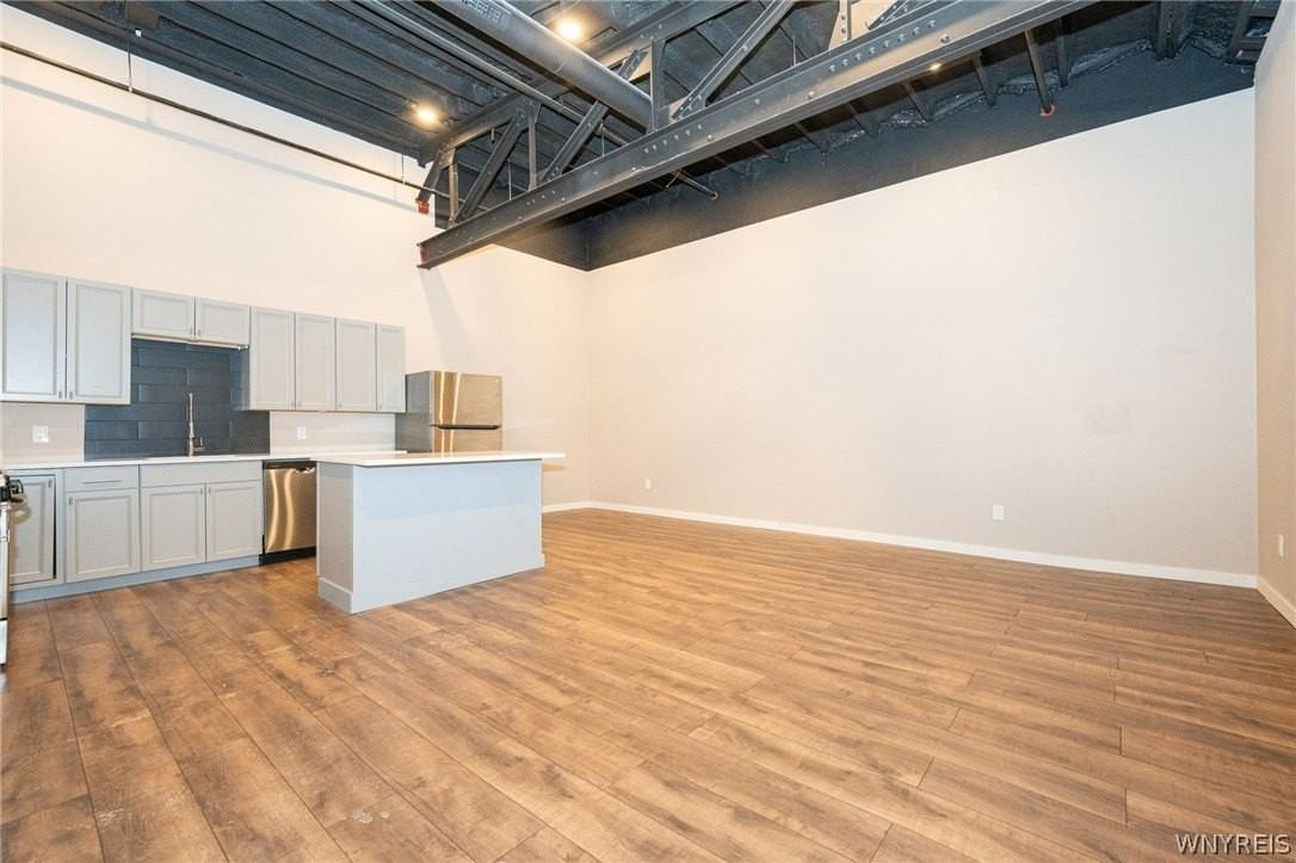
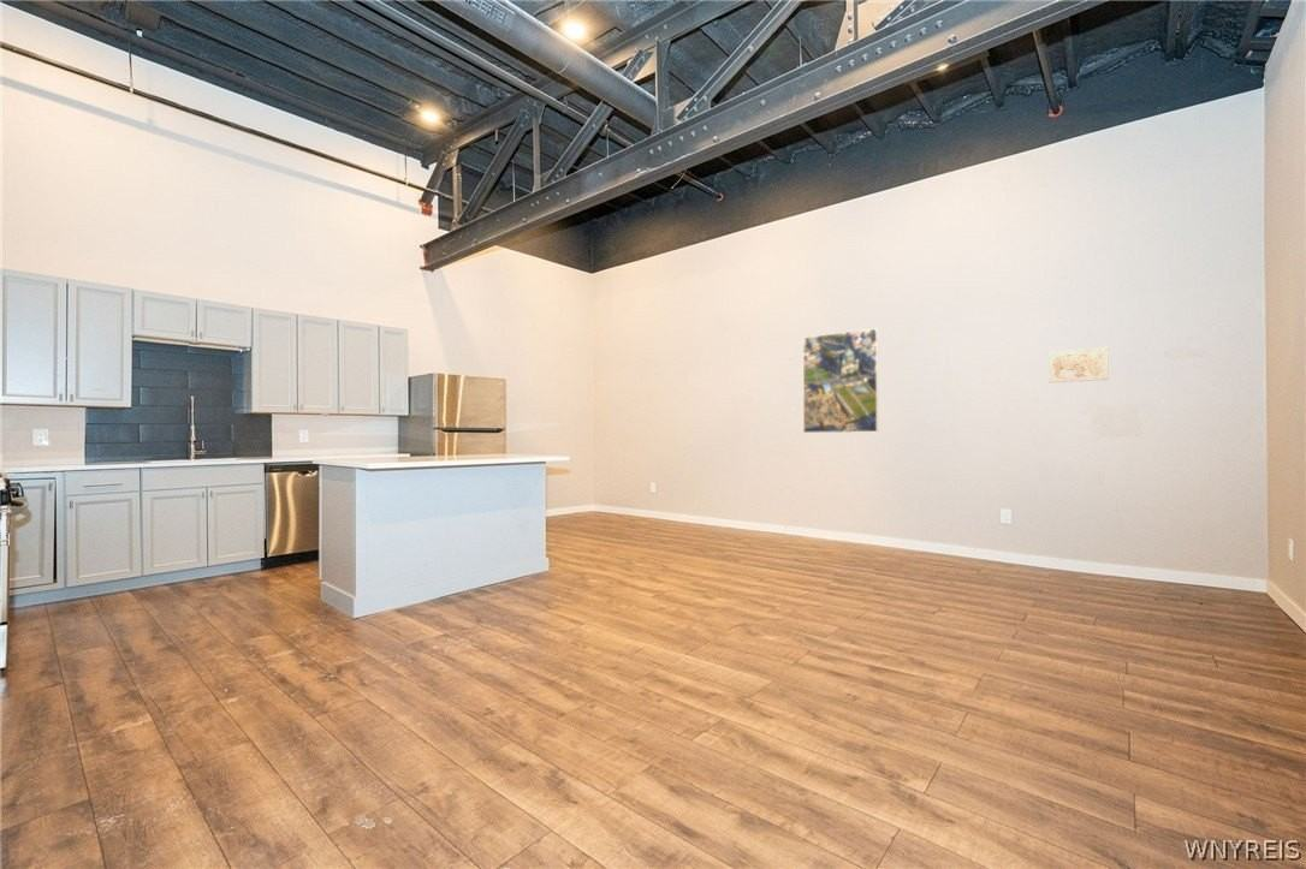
+ wall art [1047,346,1110,385]
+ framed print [802,327,879,434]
